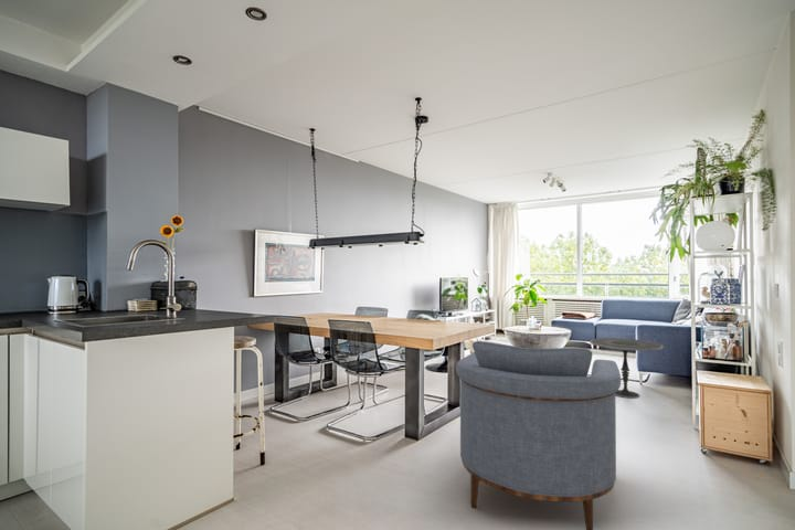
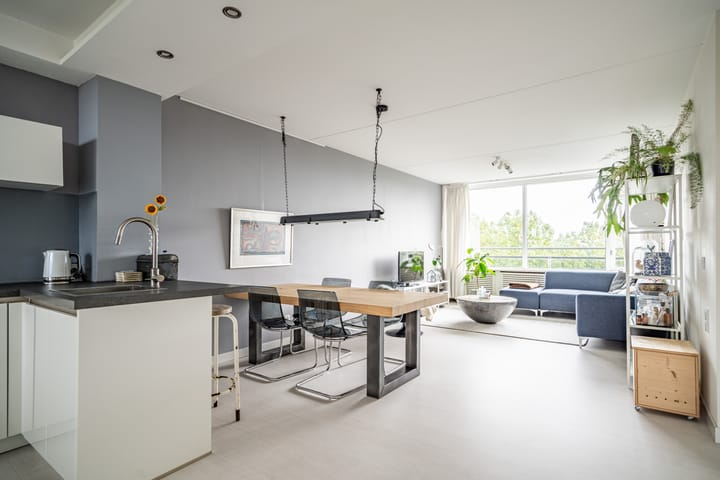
- side table [589,337,664,399]
- armchair [455,340,622,530]
